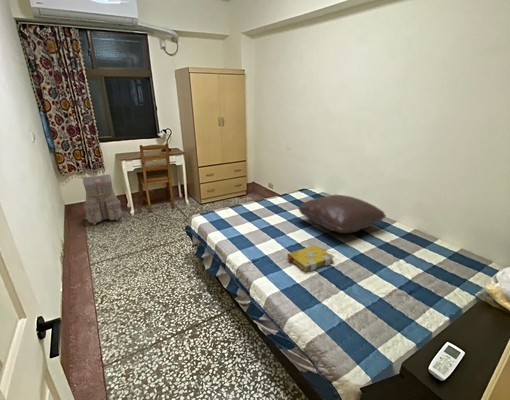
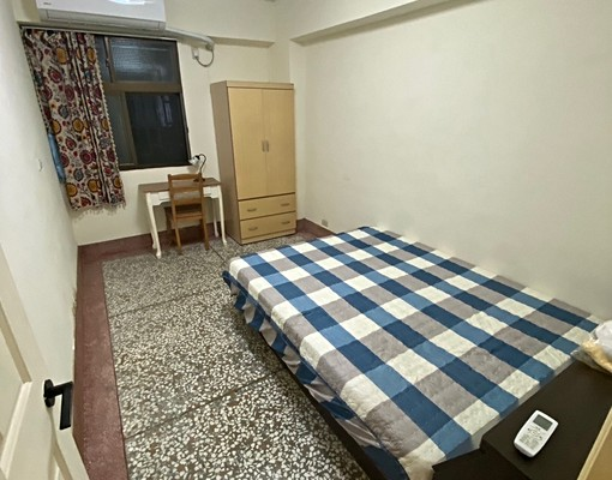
- spell book [286,244,336,273]
- pillow [297,194,387,234]
- backpack [82,174,124,226]
